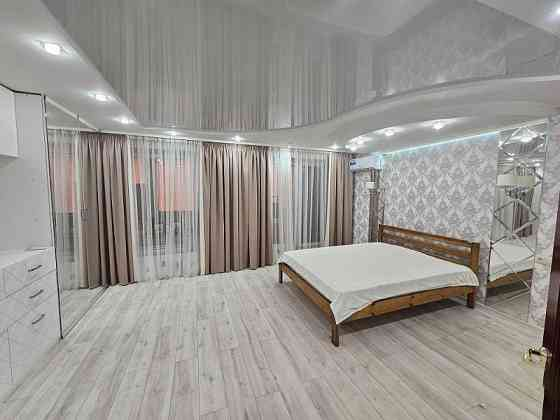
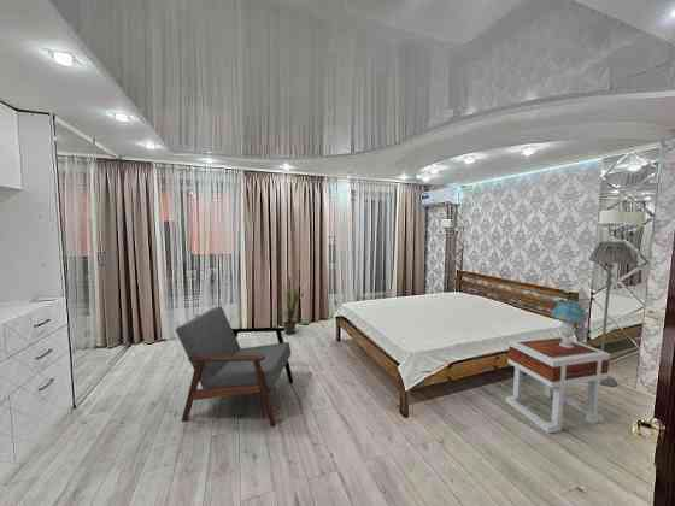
+ table lamp [550,299,588,348]
+ floor lamp [587,241,635,388]
+ armchair [175,305,294,428]
+ side table [505,334,611,435]
+ house plant [275,275,305,336]
